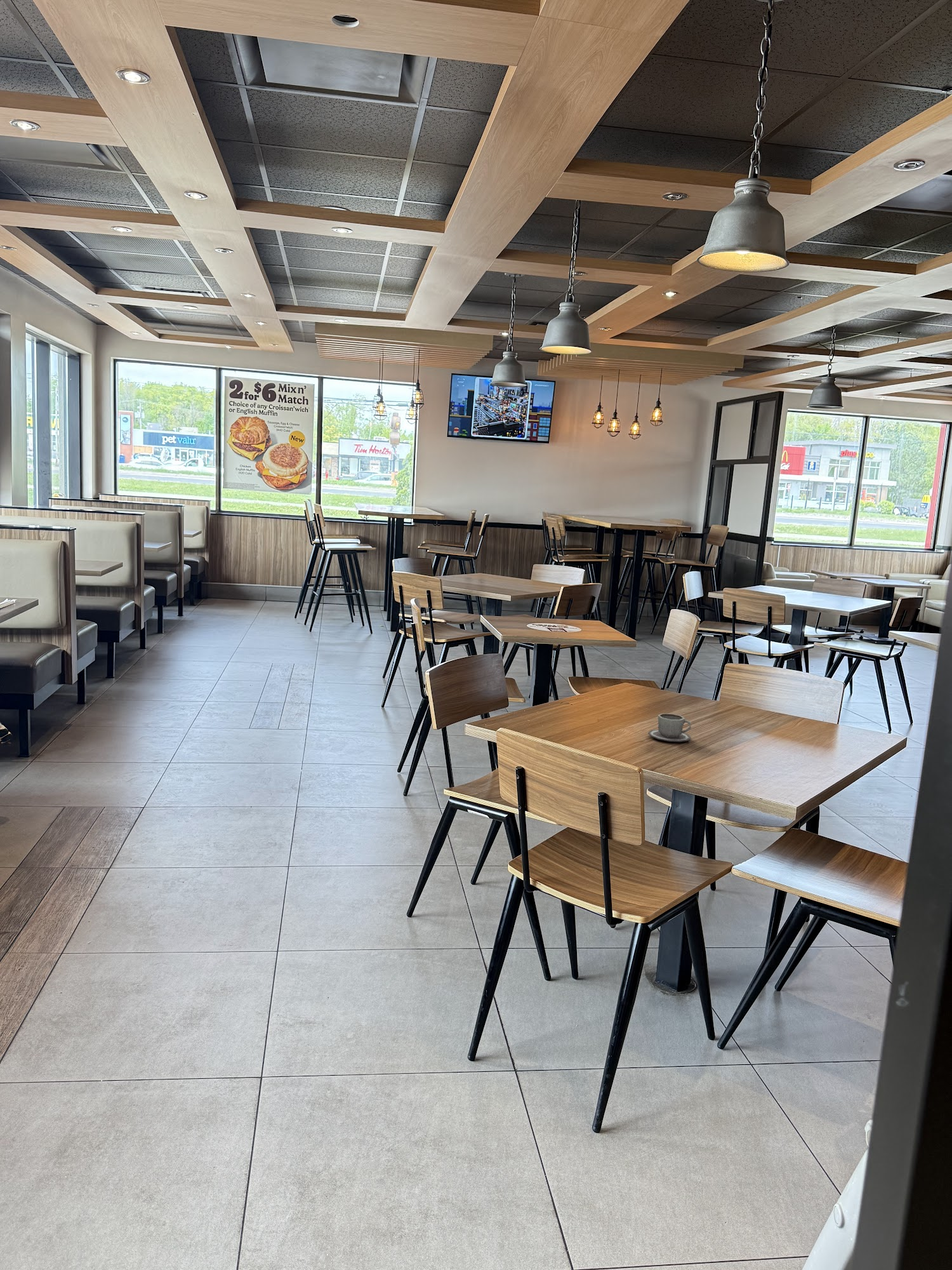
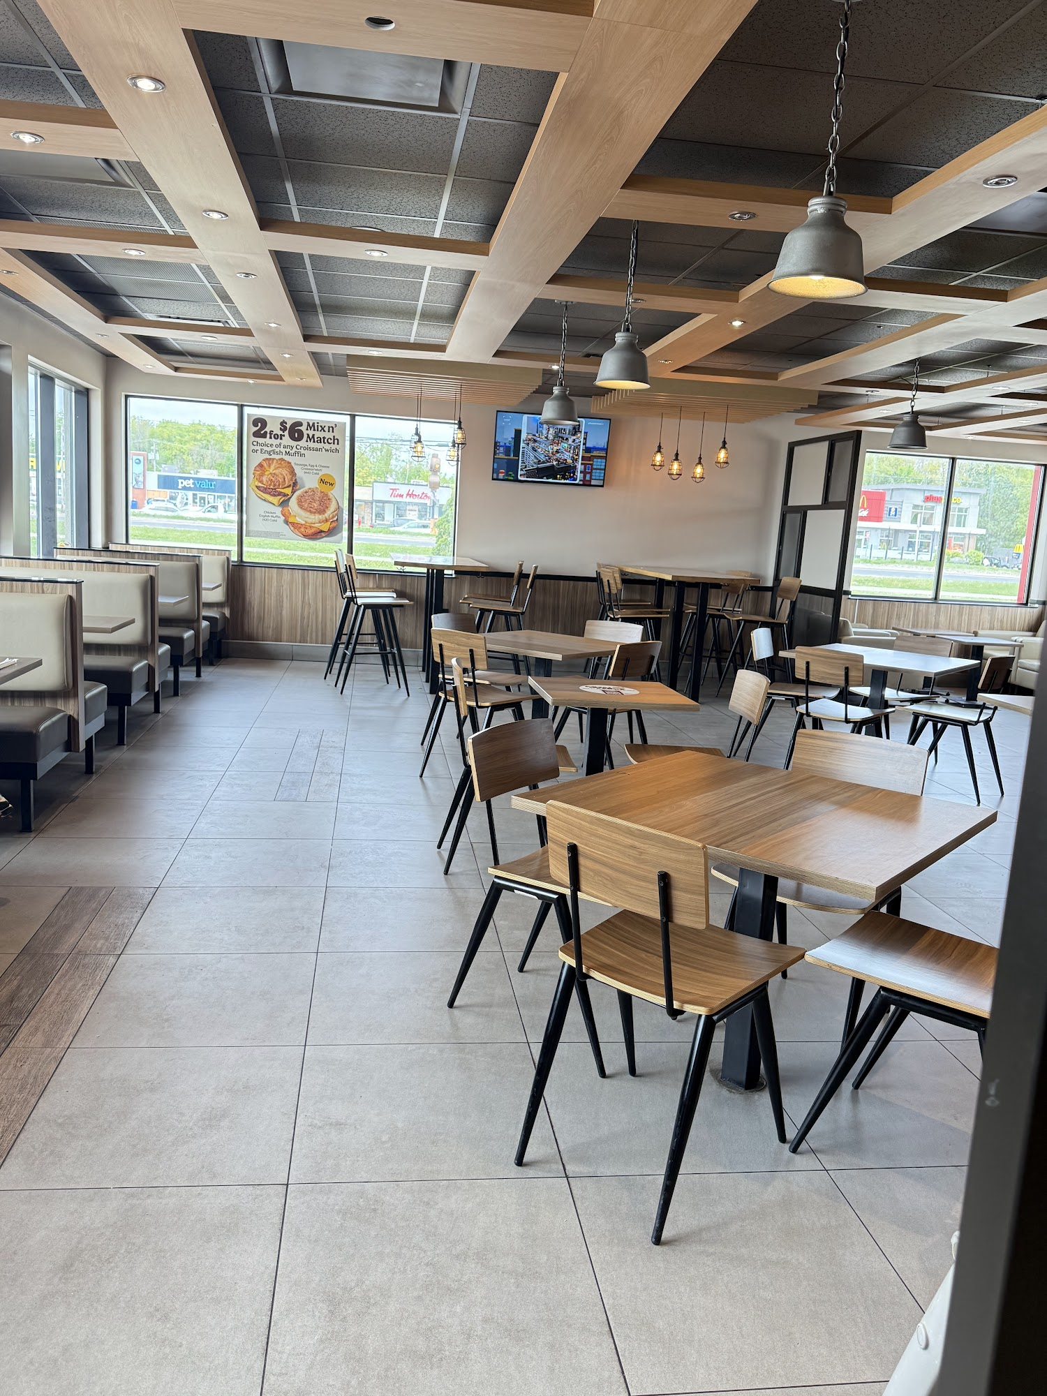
- cup [647,713,692,743]
